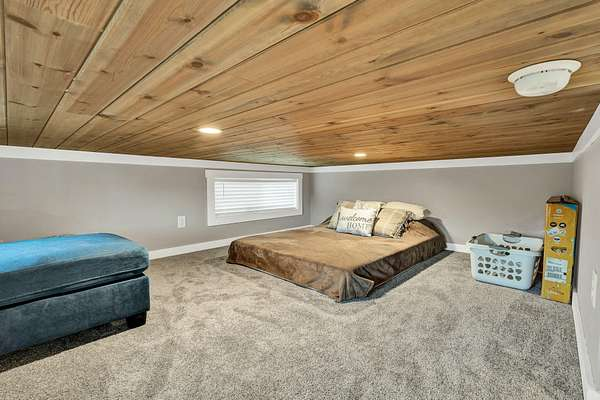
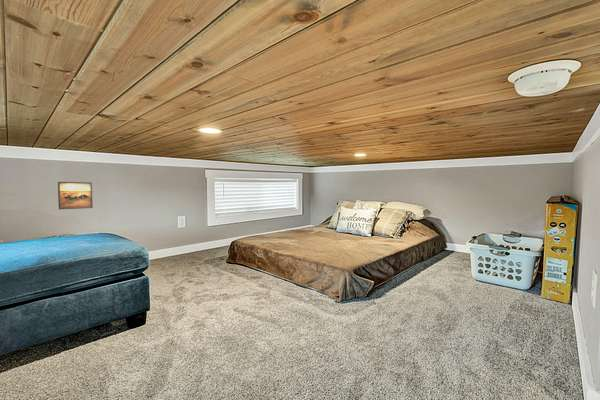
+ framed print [57,181,94,210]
